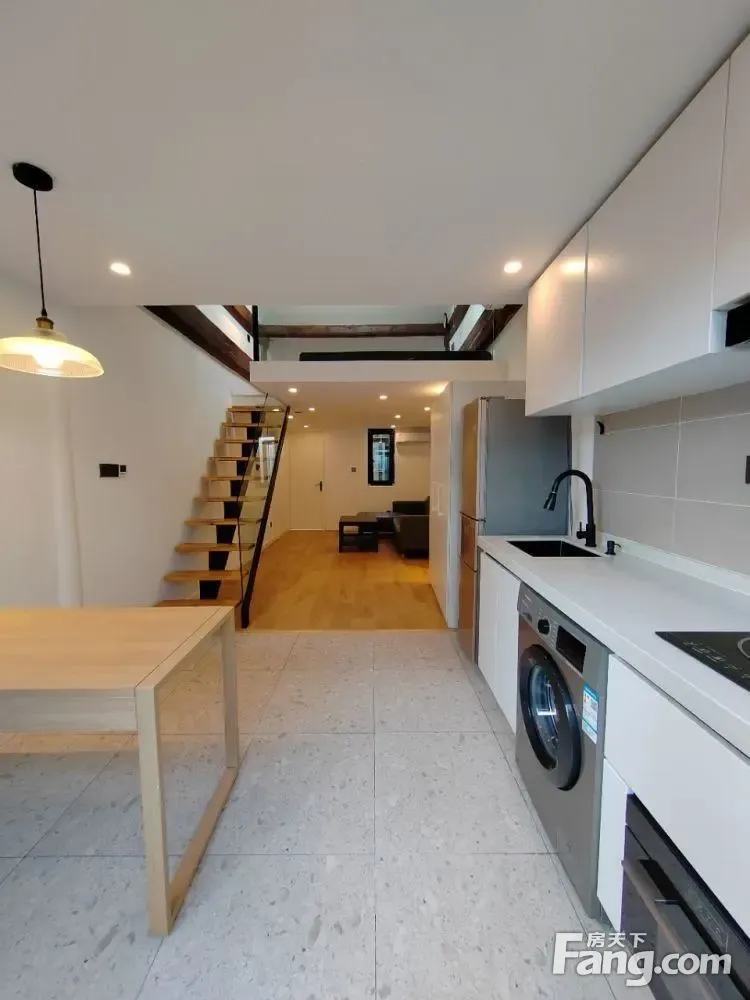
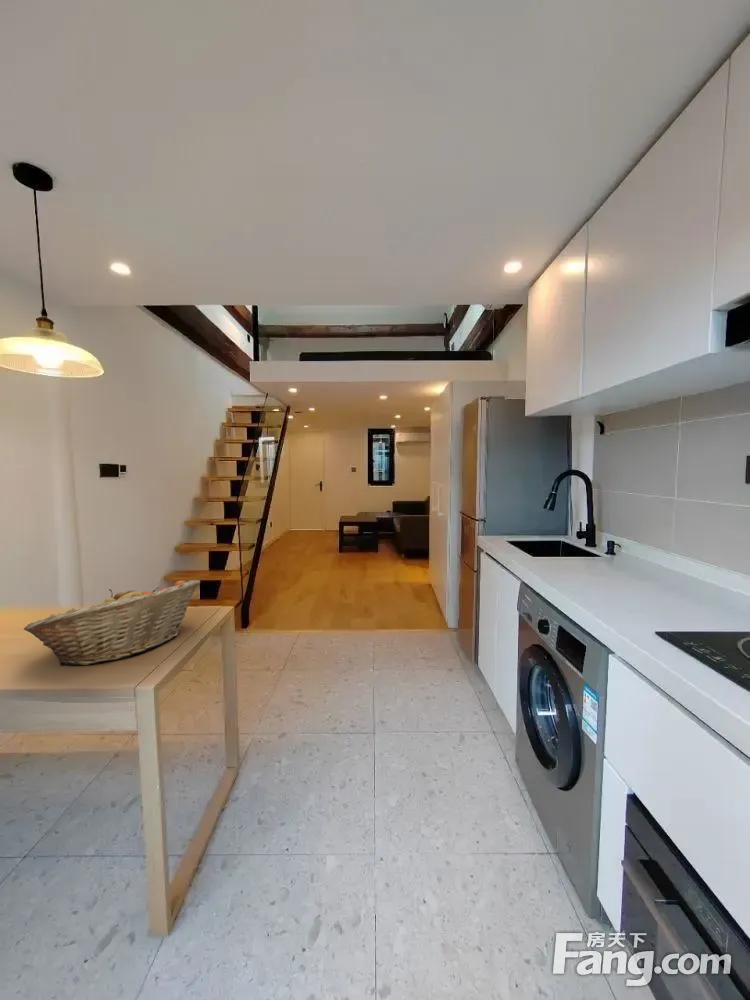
+ fruit basket [23,579,201,666]
